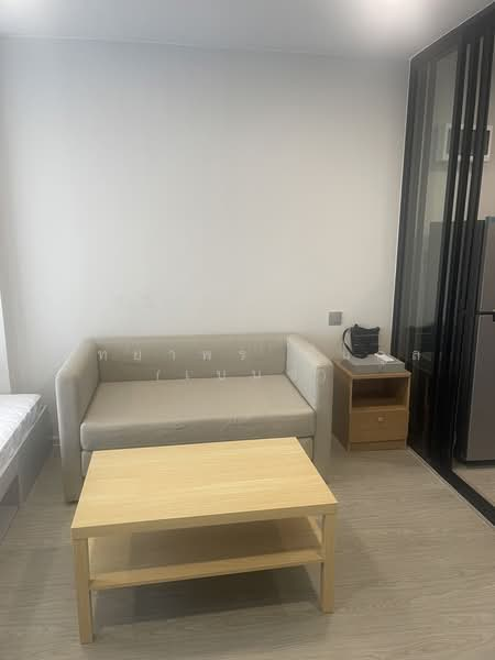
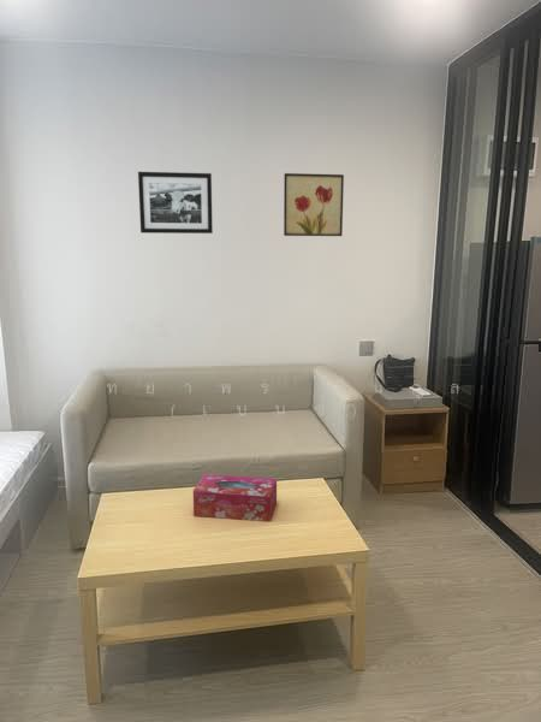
+ tissue box [192,473,278,523]
+ wall art [283,172,345,237]
+ picture frame [137,171,214,235]
